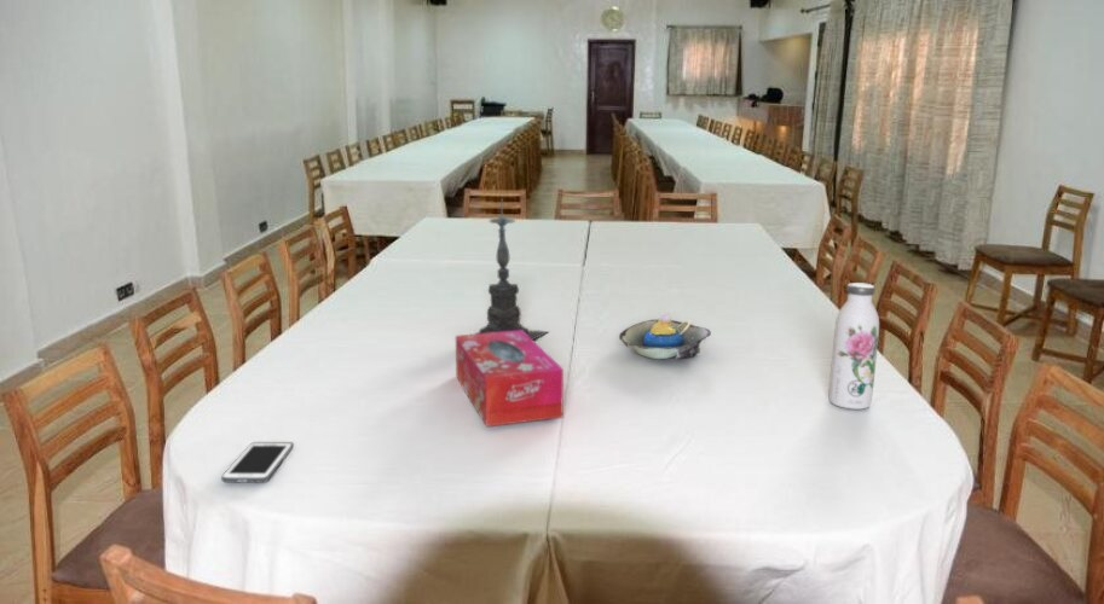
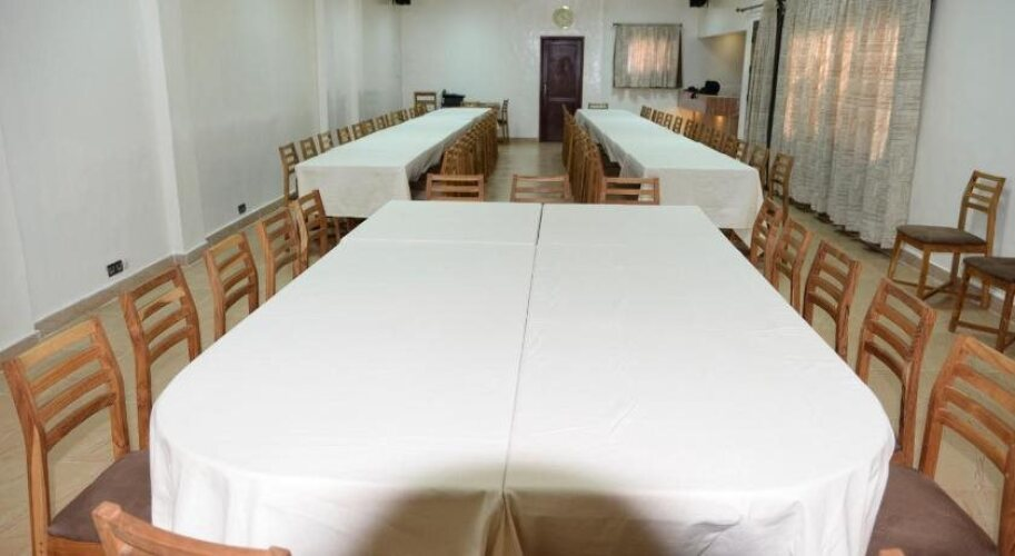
- water bottle [828,281,880,411]
- decorative bowl [618,310,712,360]
- tissue box [455,330,565,428]
- cell phone [220,441,294,483]
- candle holder [473,197,550,341]
